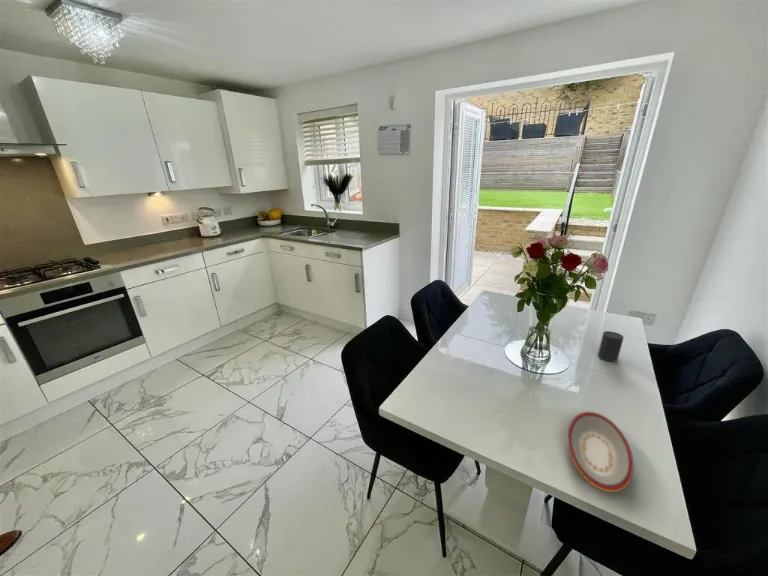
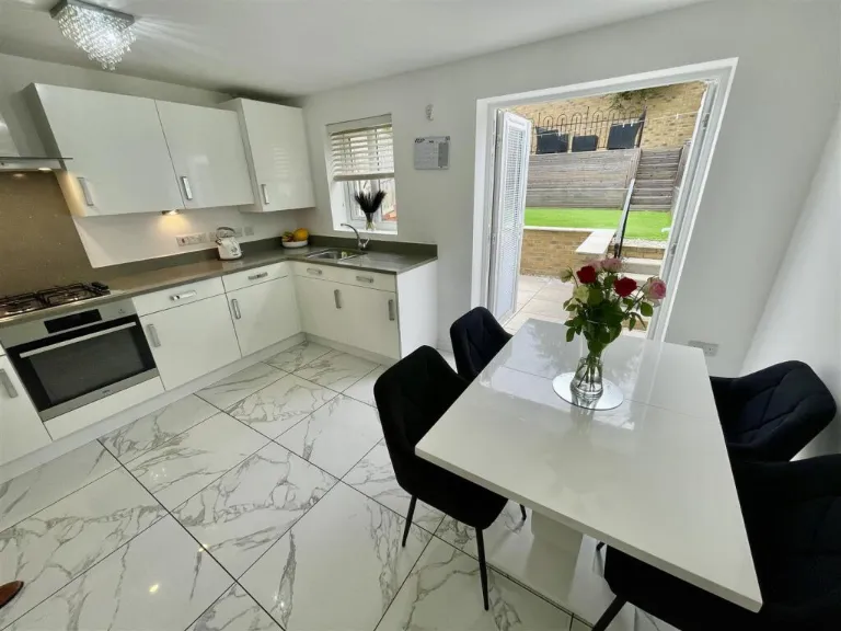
- plate [567,411,634,493]
- cup [597,330,625,362]
